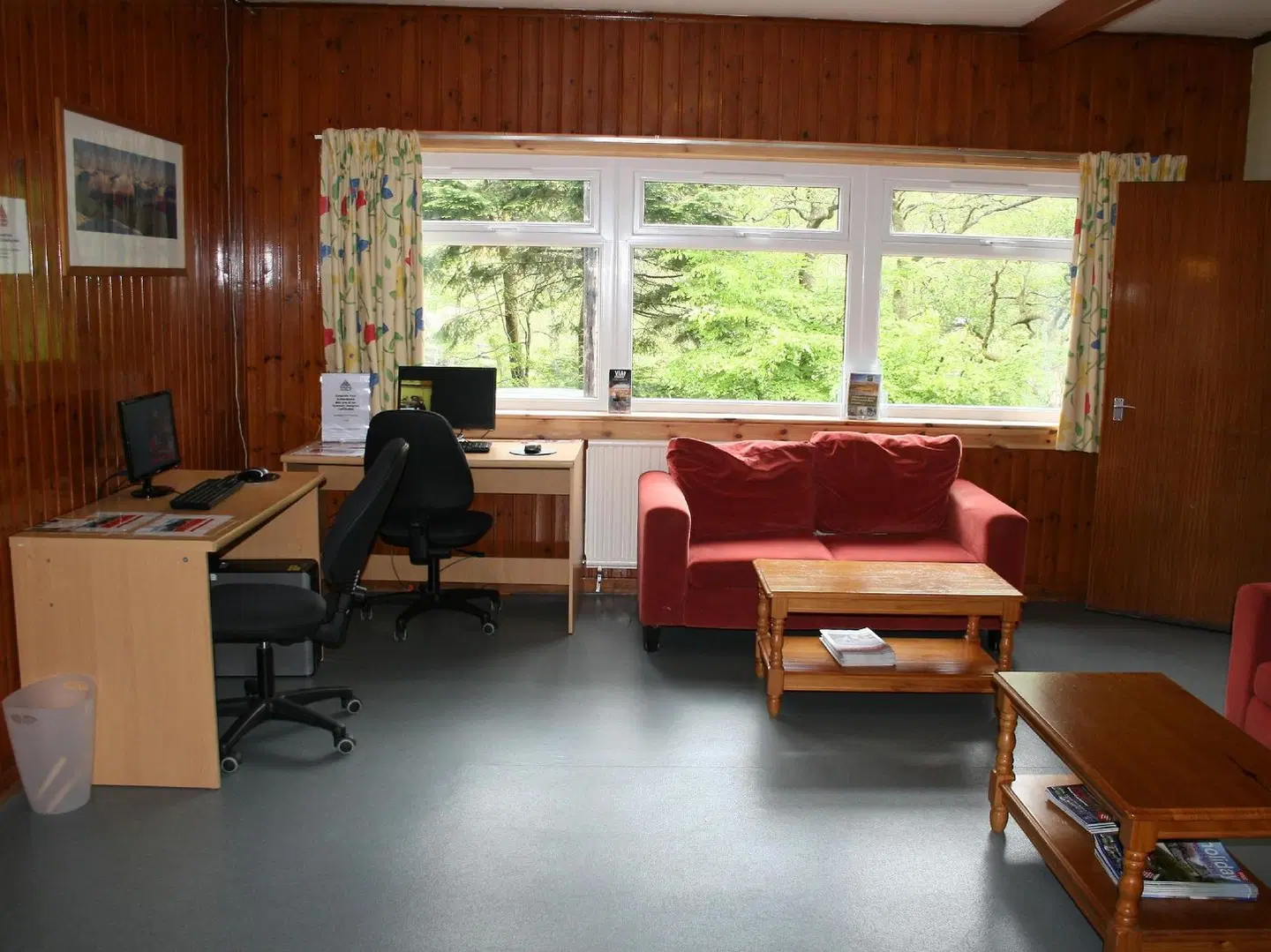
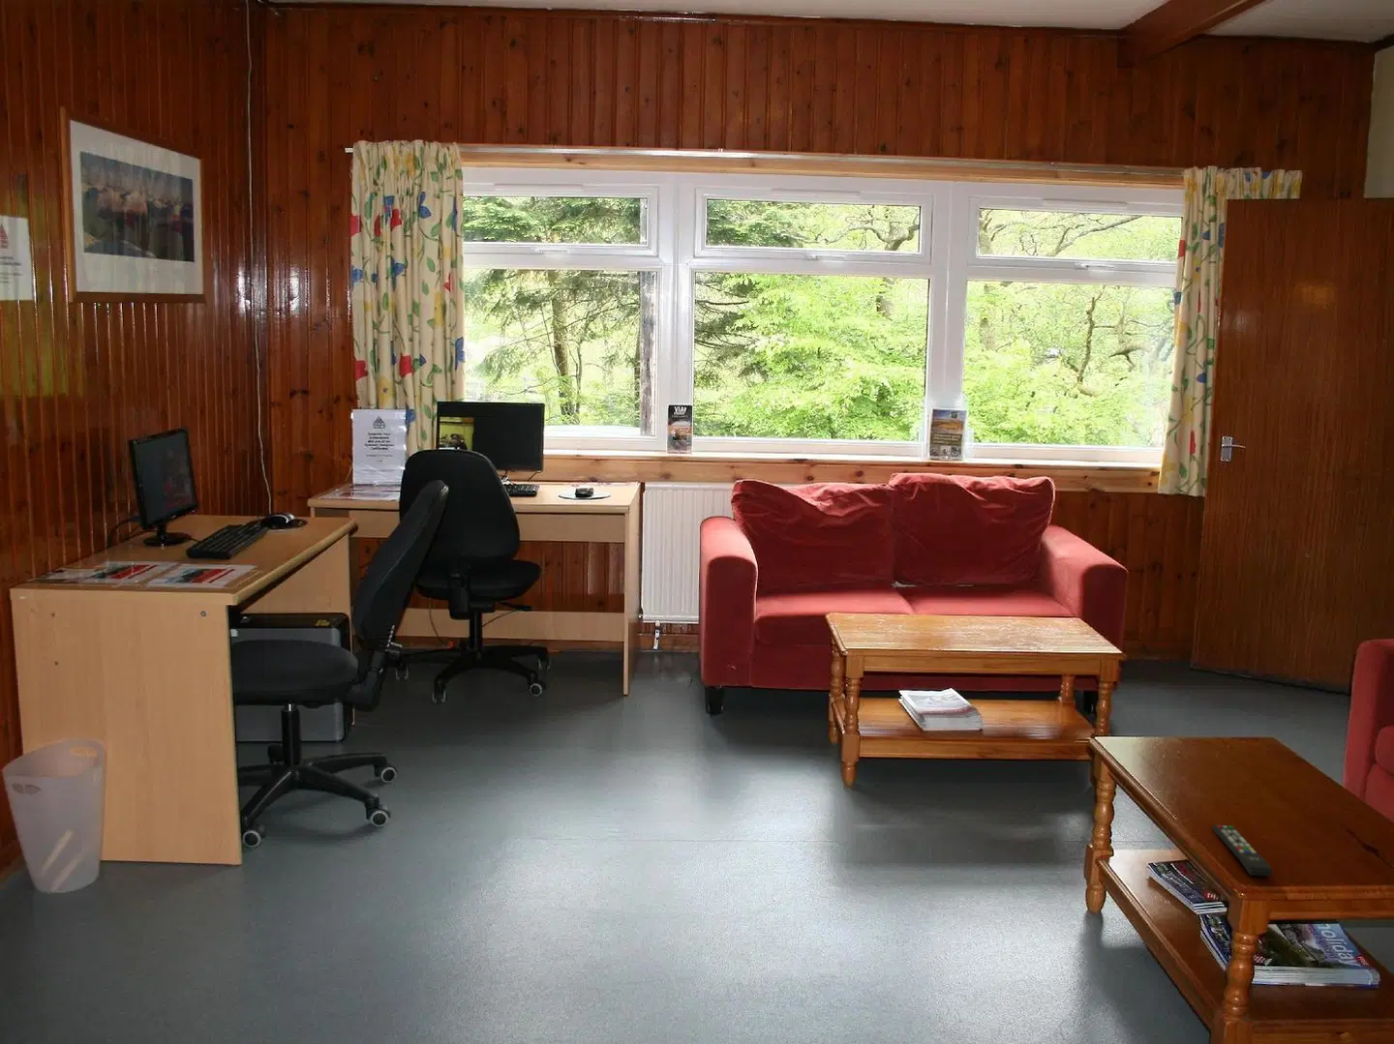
+ remote control [1212,824,1273,877]
